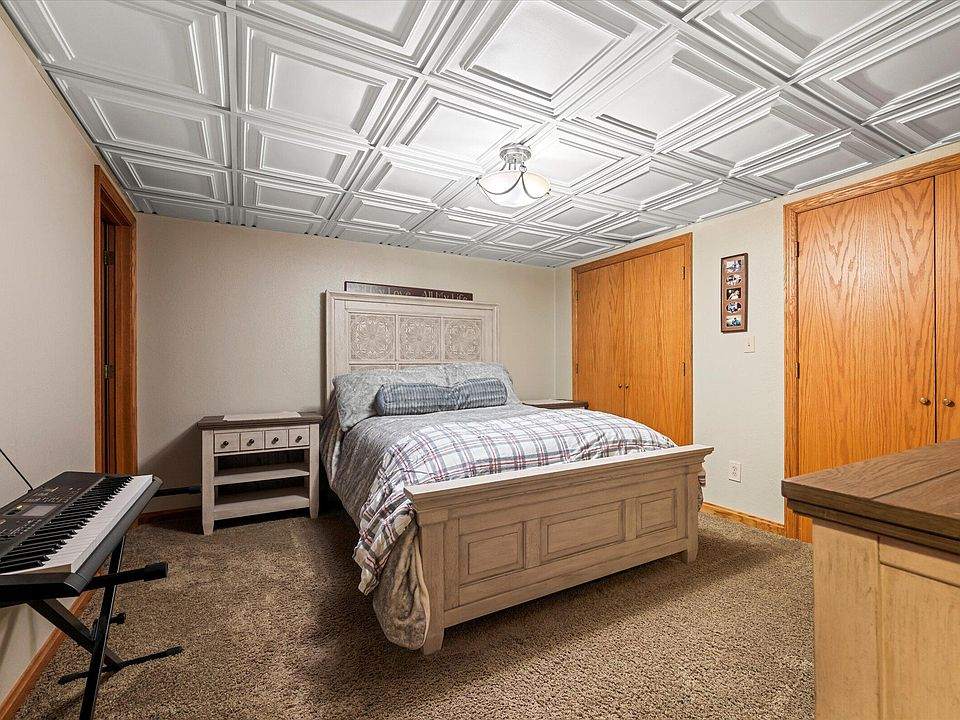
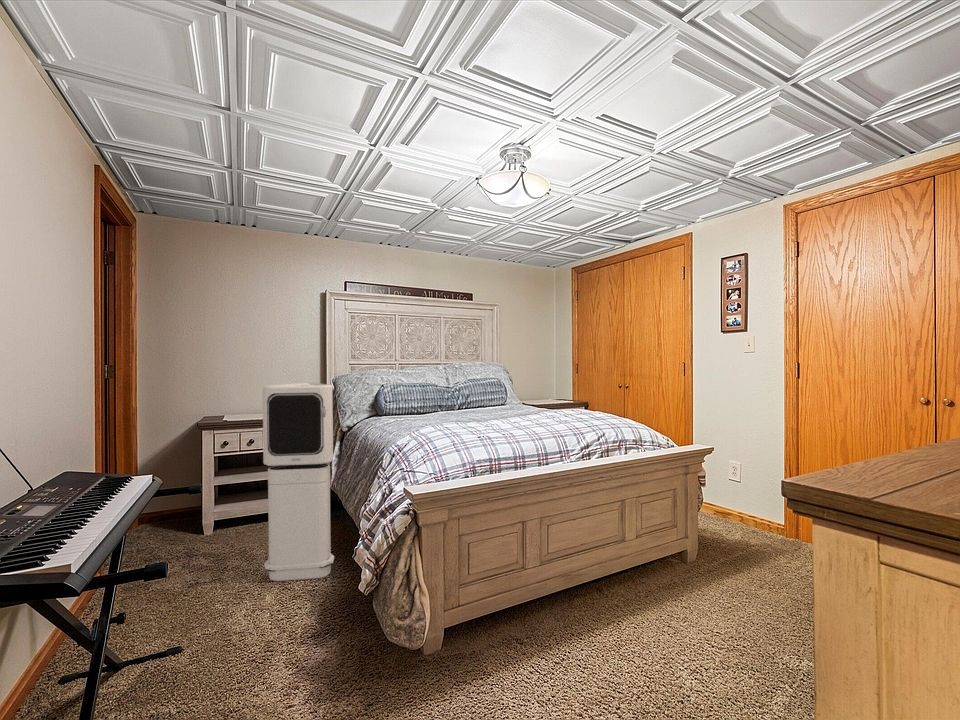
+ air purifier [262,381,335,582]
